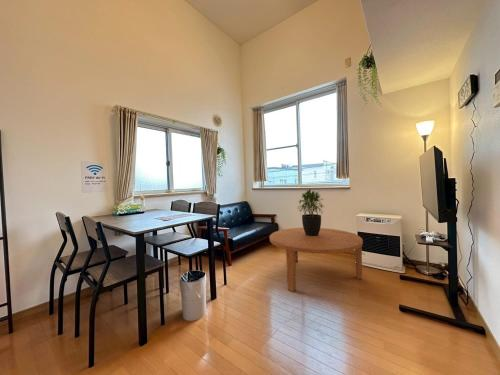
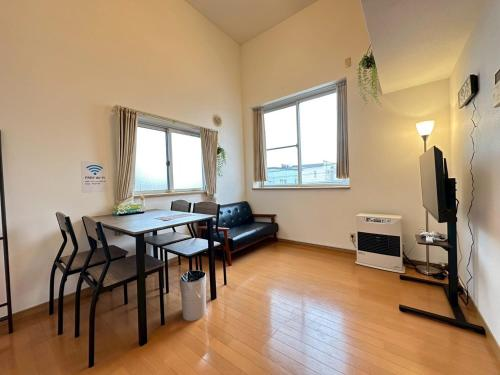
- potted plant [296,188,325,236]
- coffee table [269,227,364,293]
